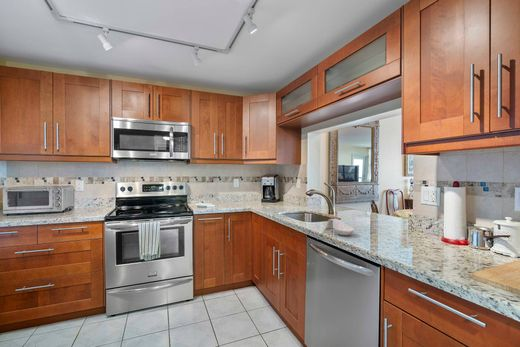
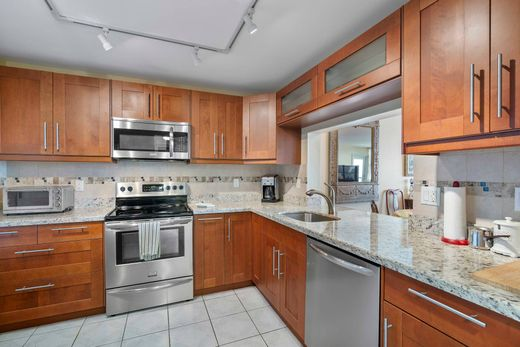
- spoon rest [325,218,356,236]
